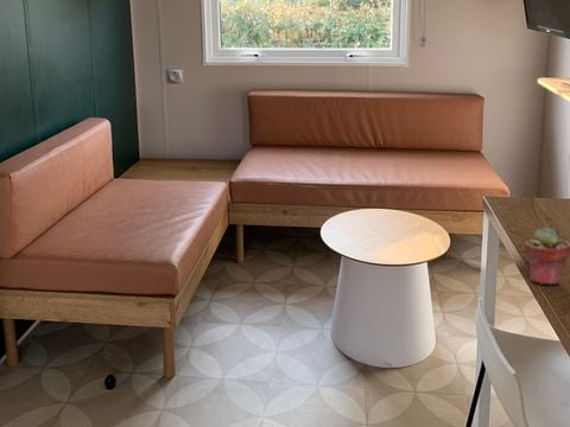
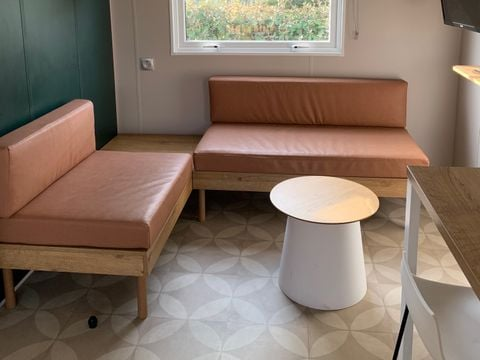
- potted succulent [524,227,570,286]
